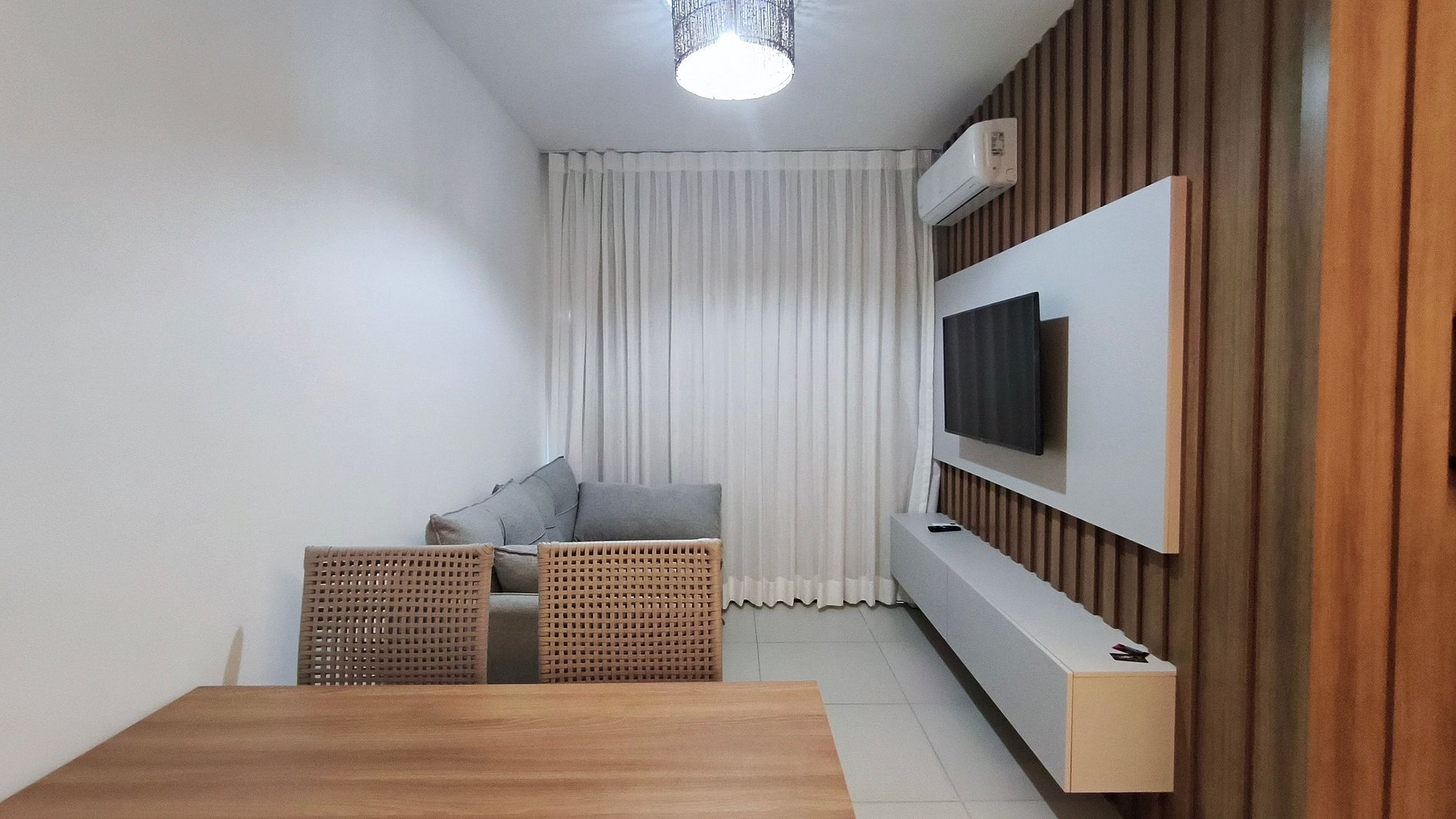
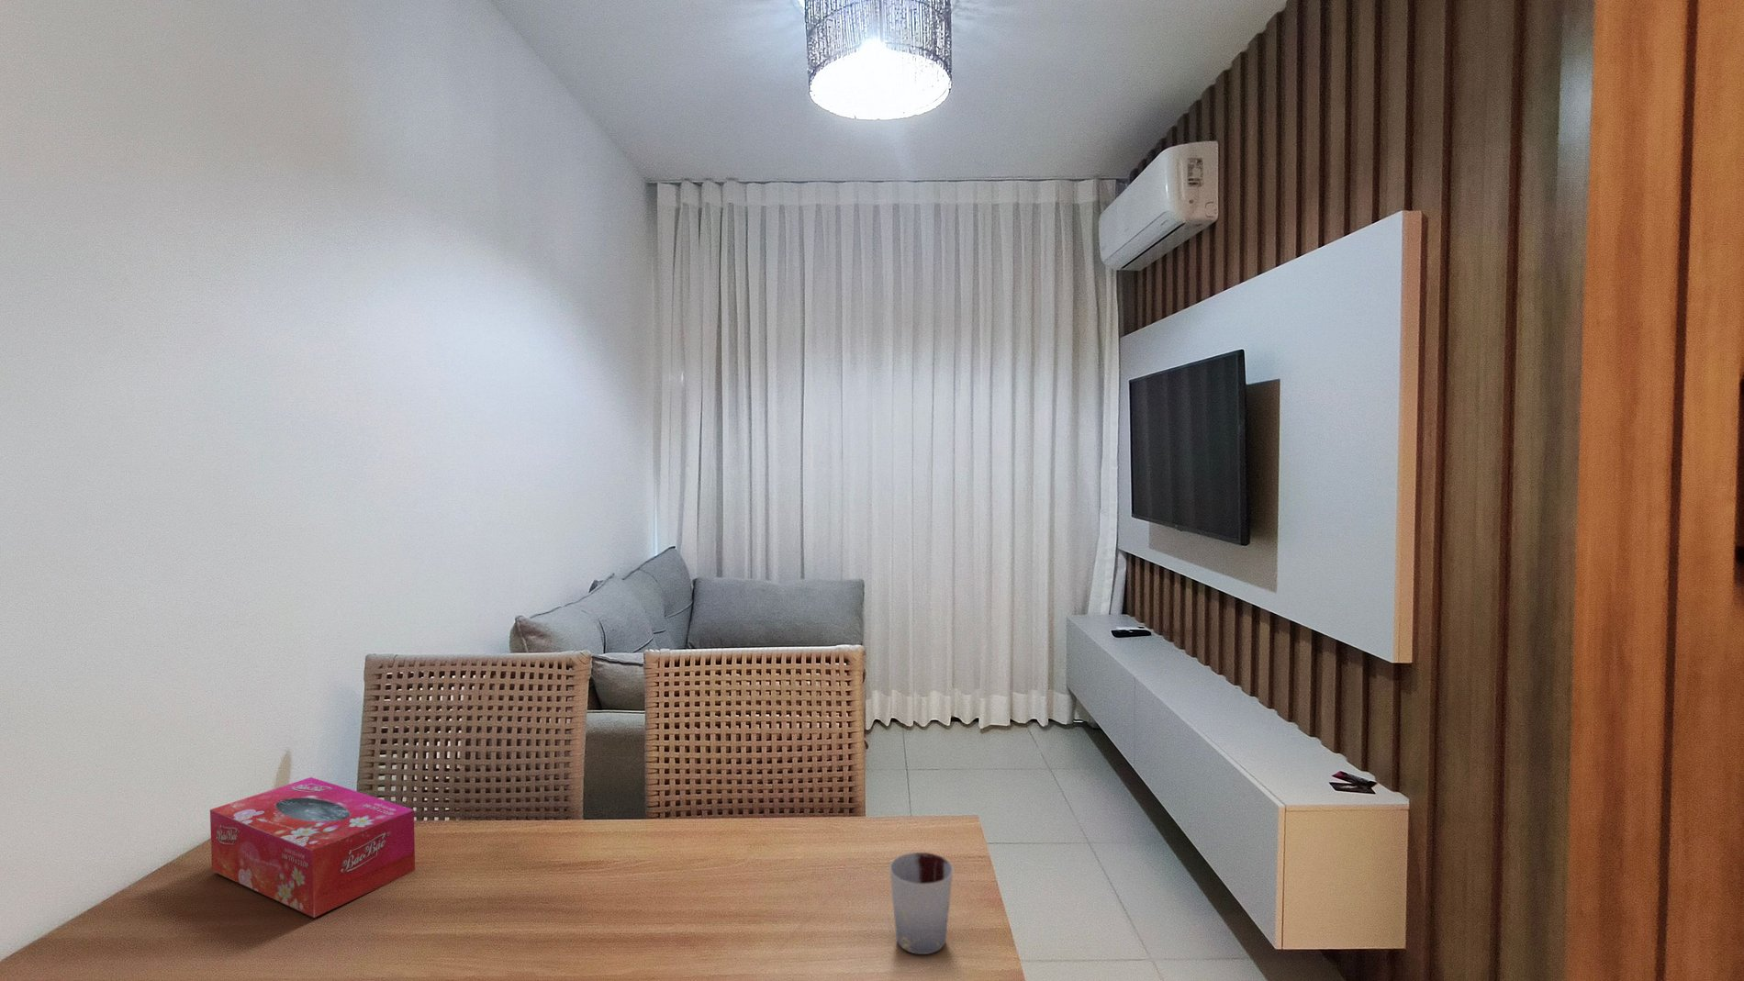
+ cup [889,852,953,956]
+ tissue box [210,776,416,919]
